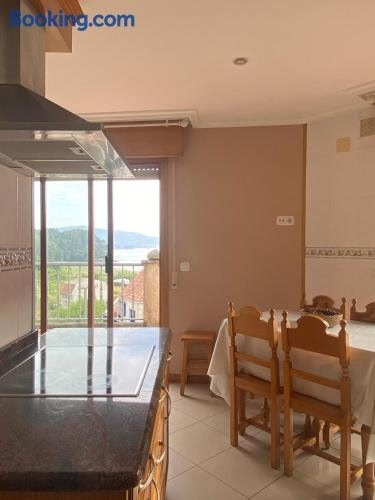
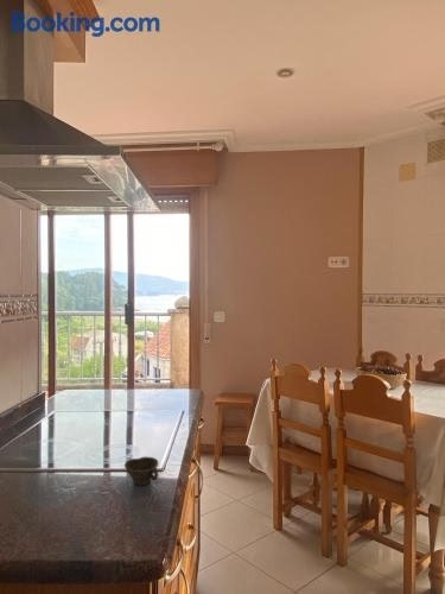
+ cup [123,456,160,487]
